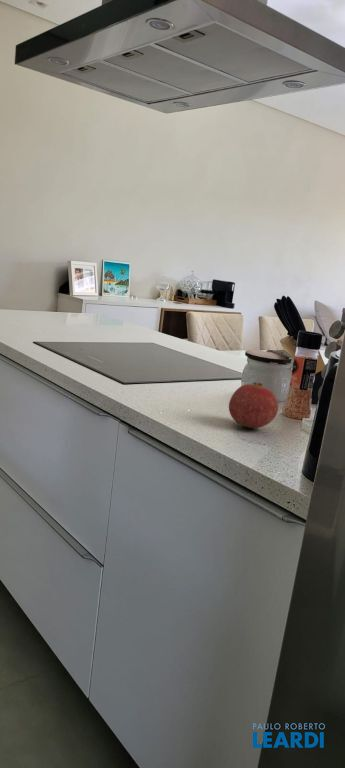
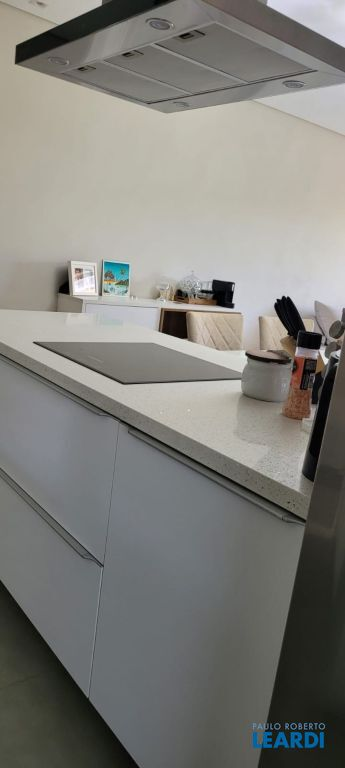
- fruit [228,381,279,429]
